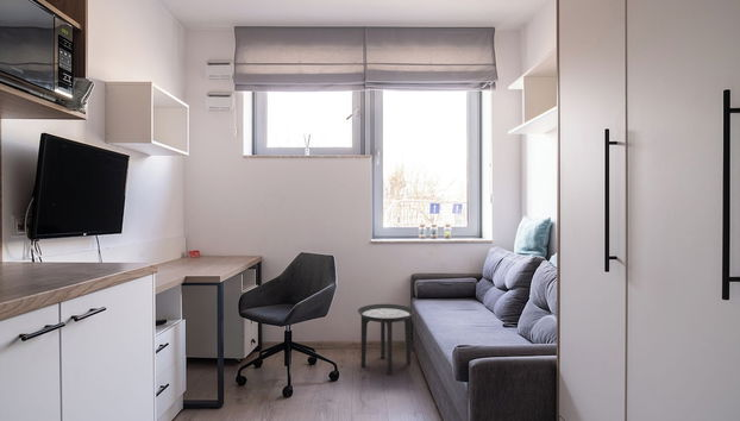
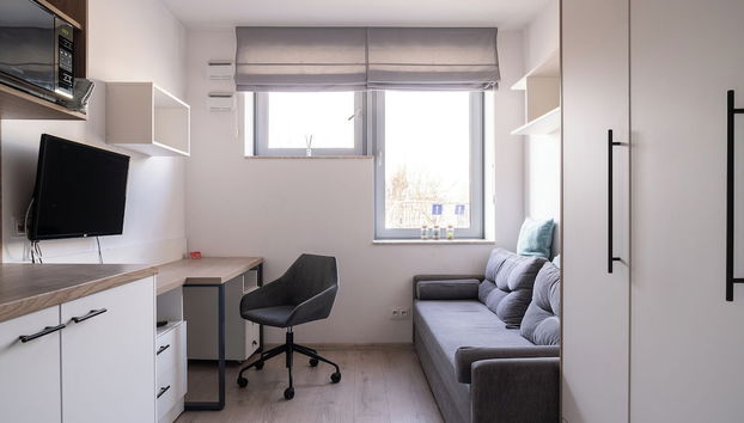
- side table [357,303,415,376]
